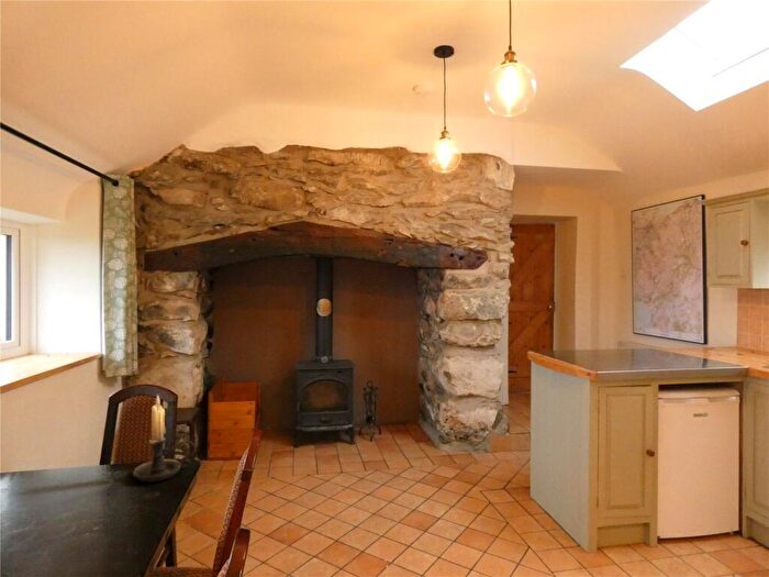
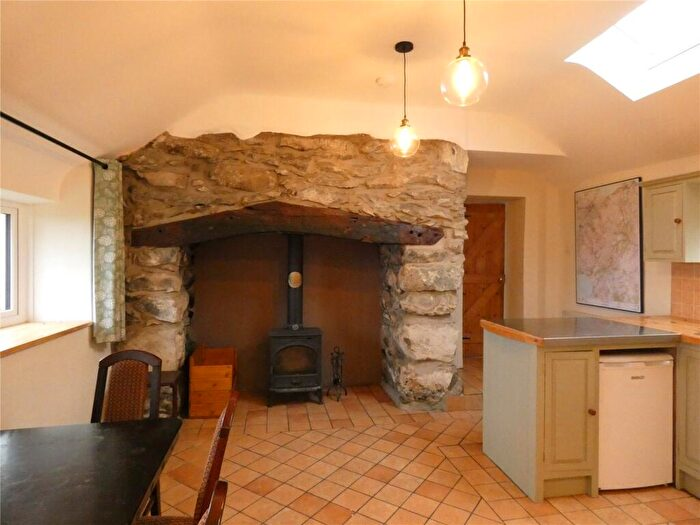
- candle holder [132,393,197,484]
